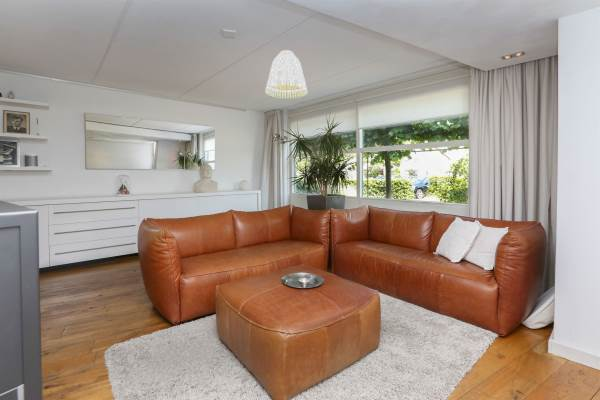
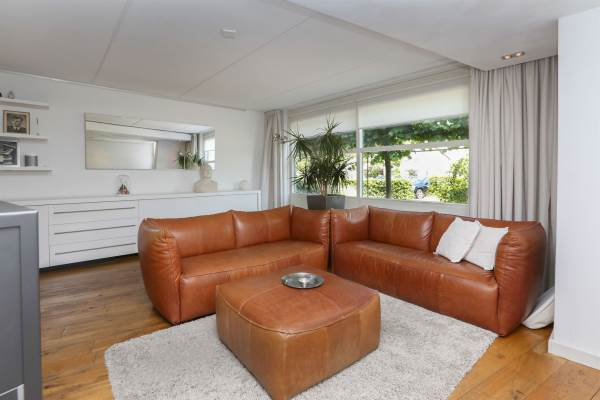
- lamp shade [264,49,309,99]
